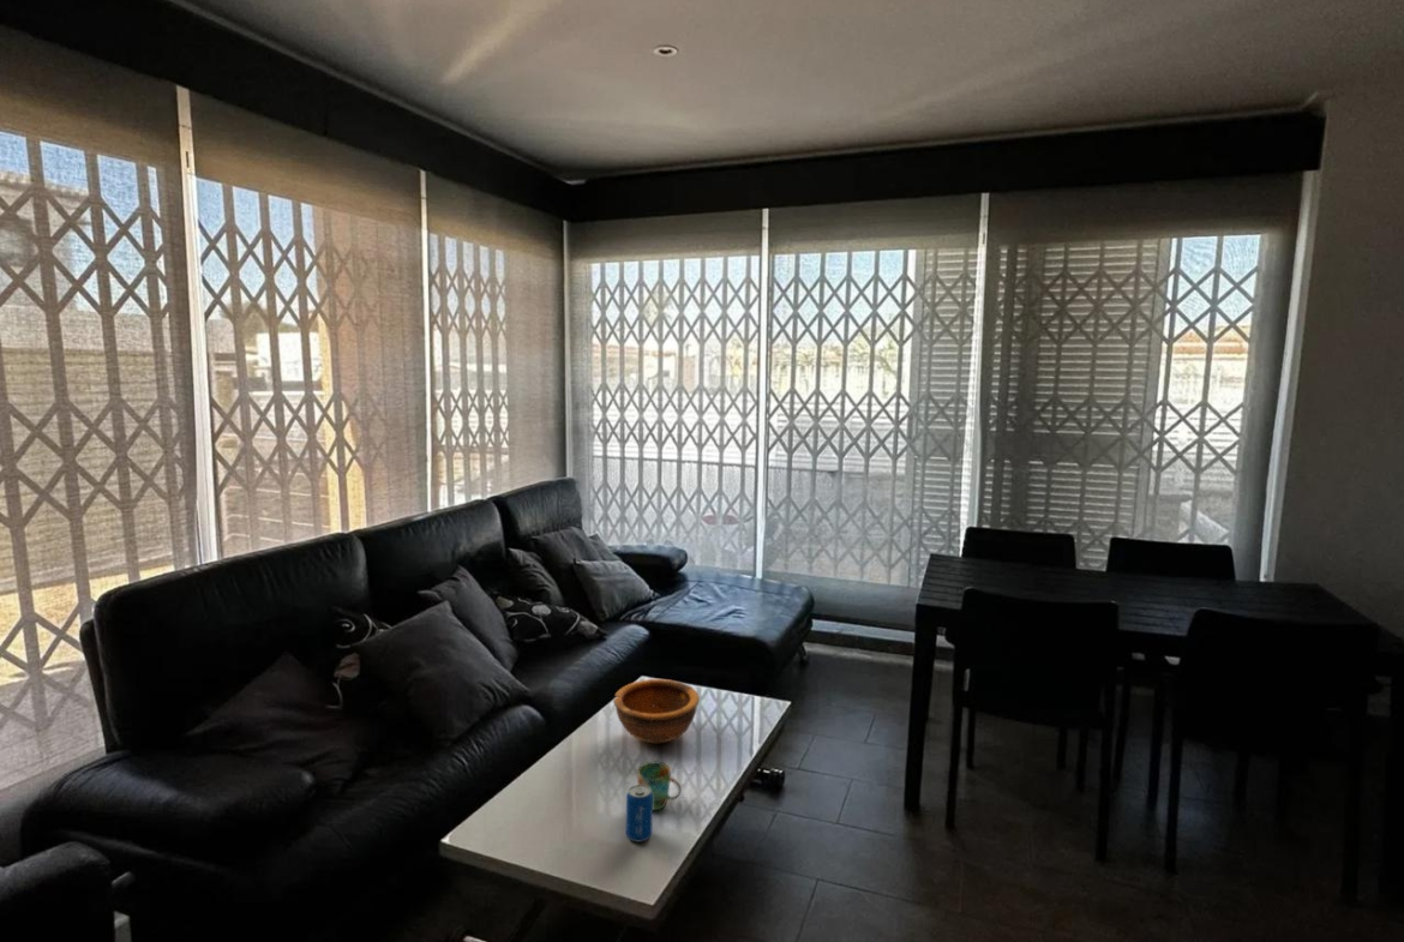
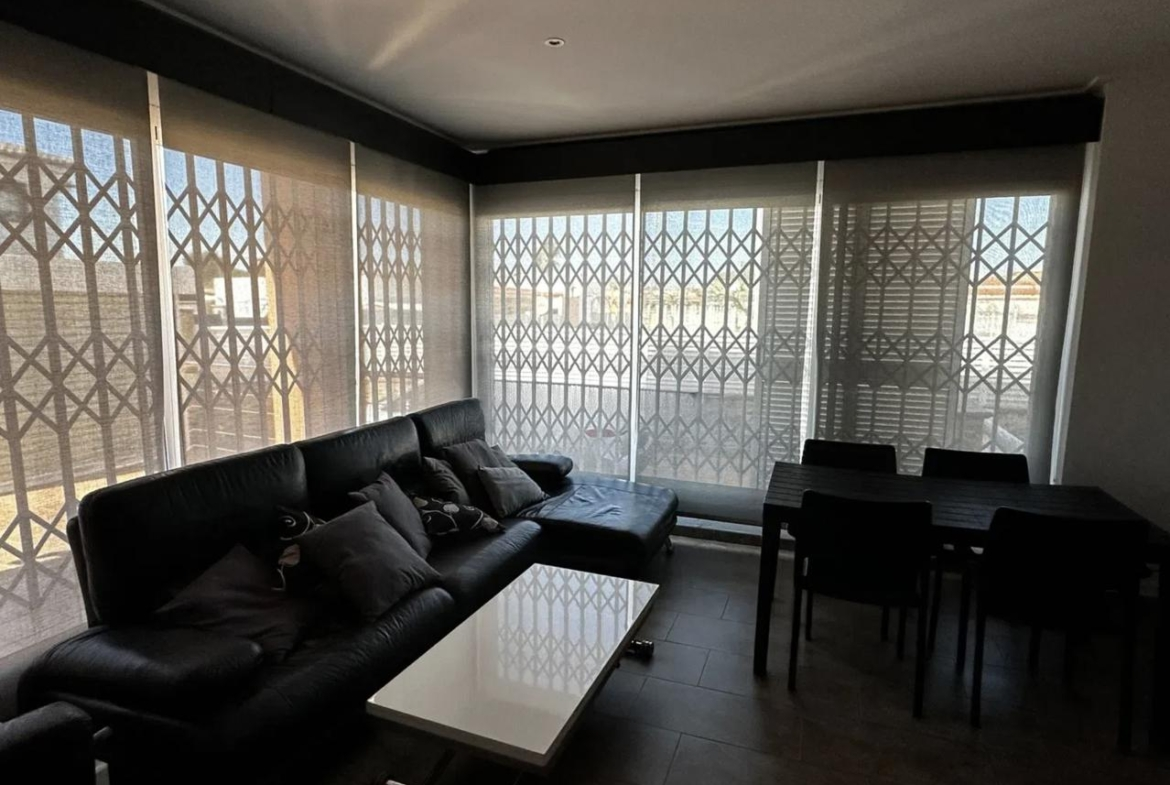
- bowl [612,678,701,744]
- beverage can [625,784,654,844]
- mug [636,760,683,811]
